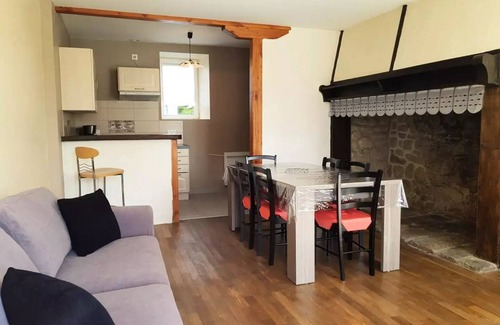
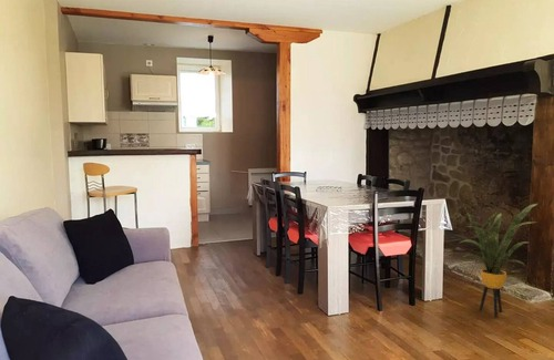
+ house plant [455,203,538,318]
